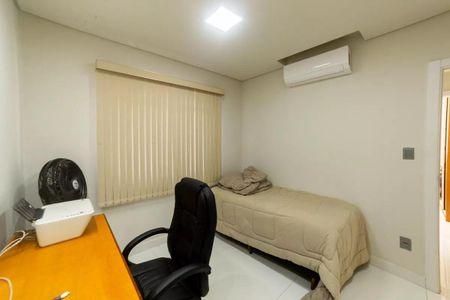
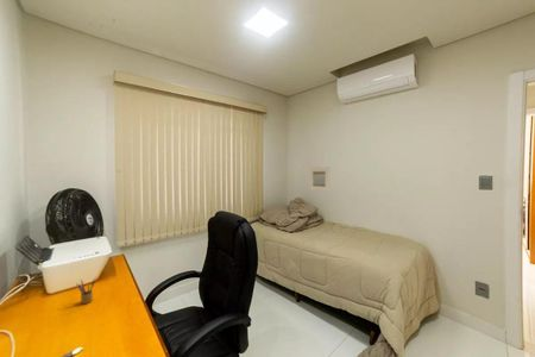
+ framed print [308,165,331,193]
+ pencil box [75,276,97,305]
